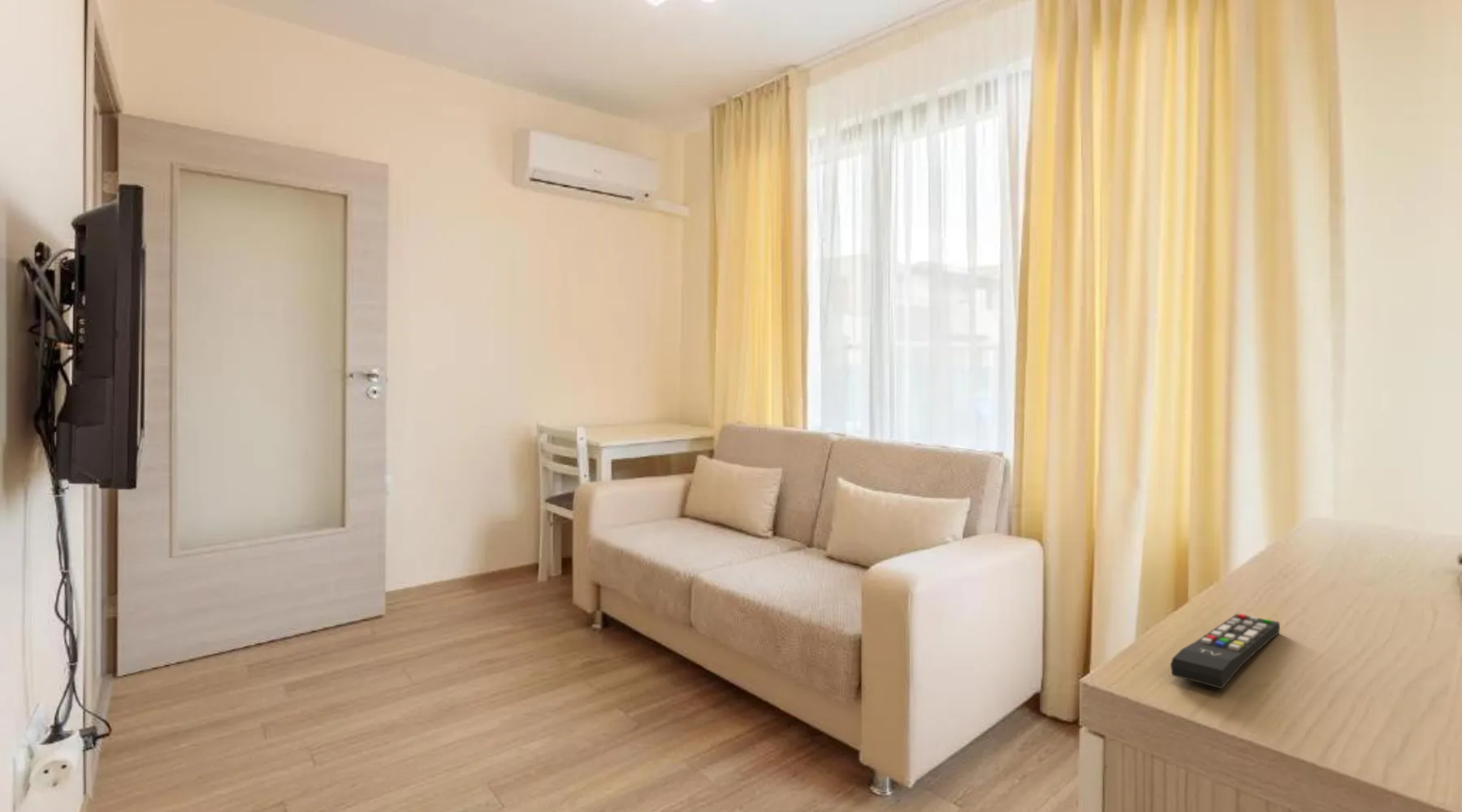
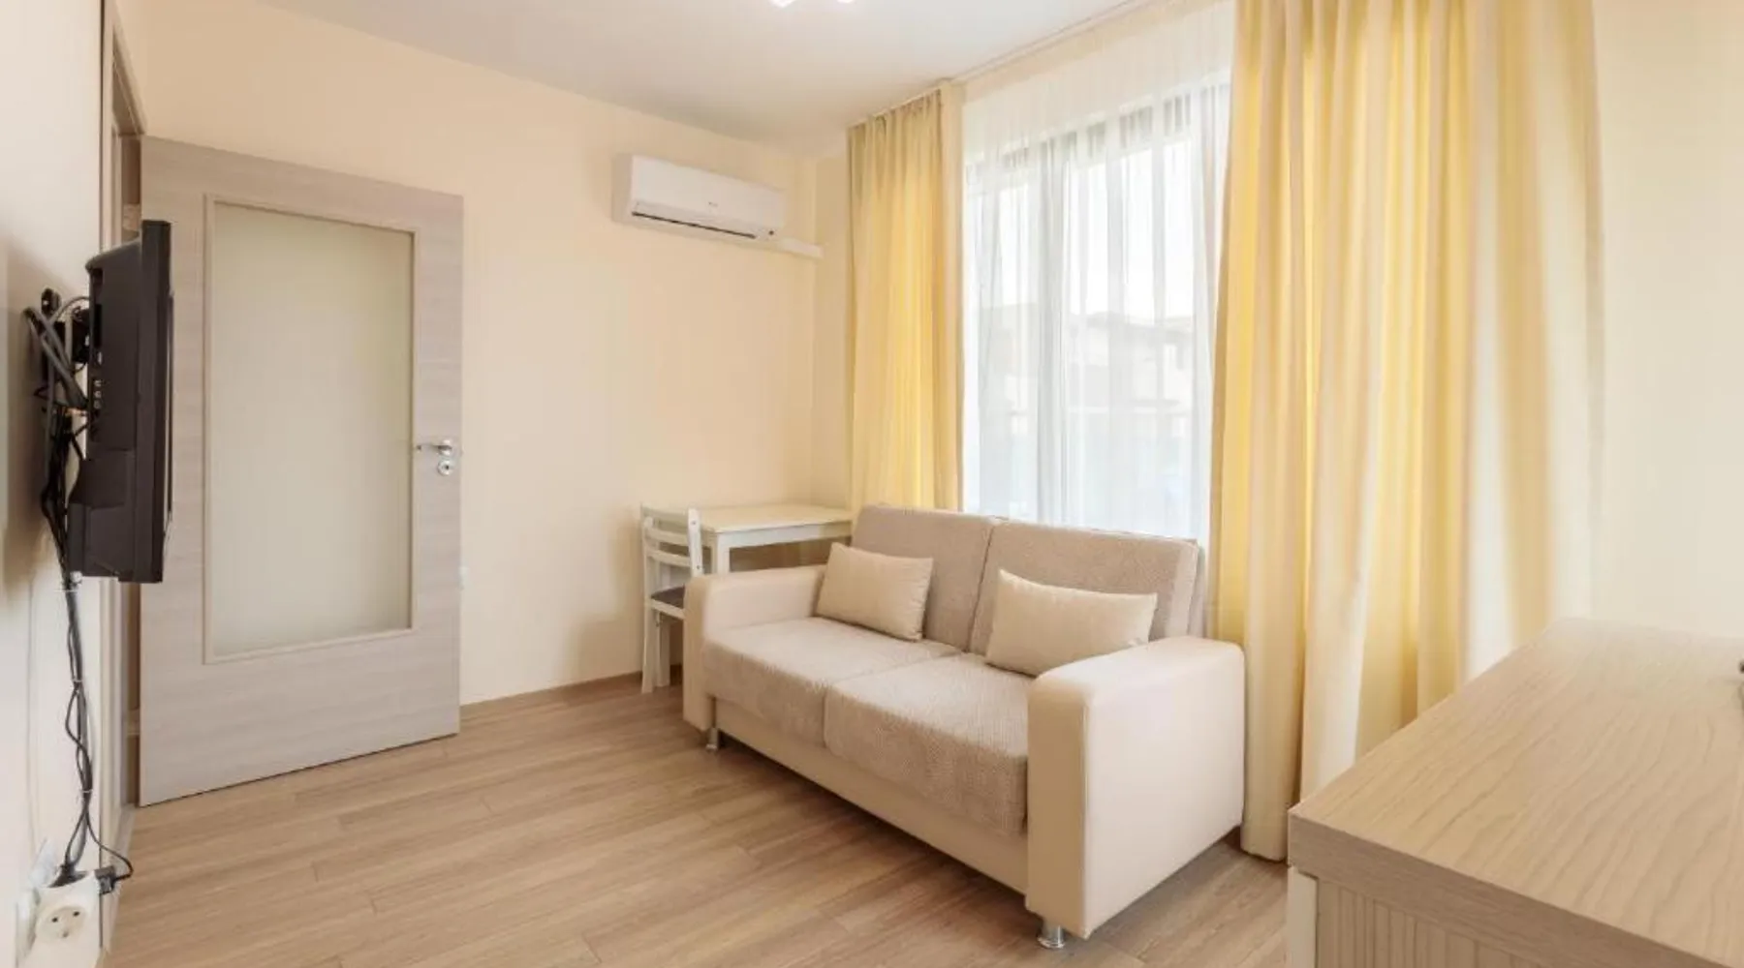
- remote control [1170,613,1281,689]
